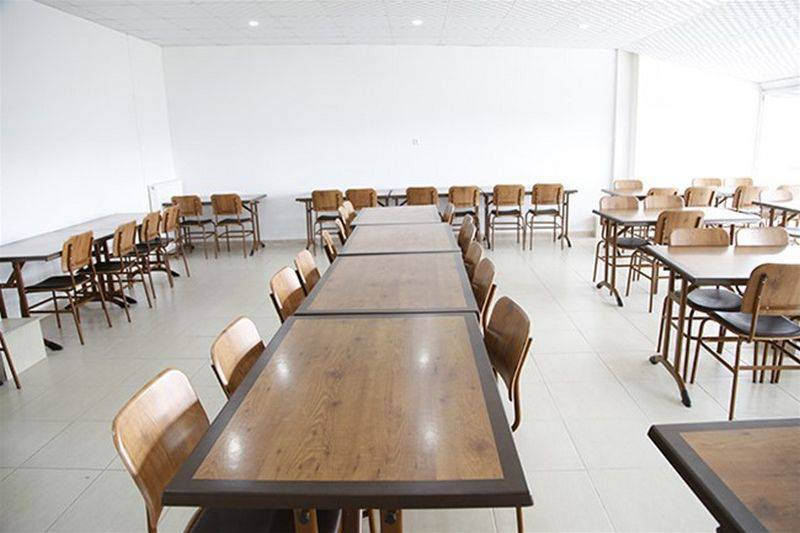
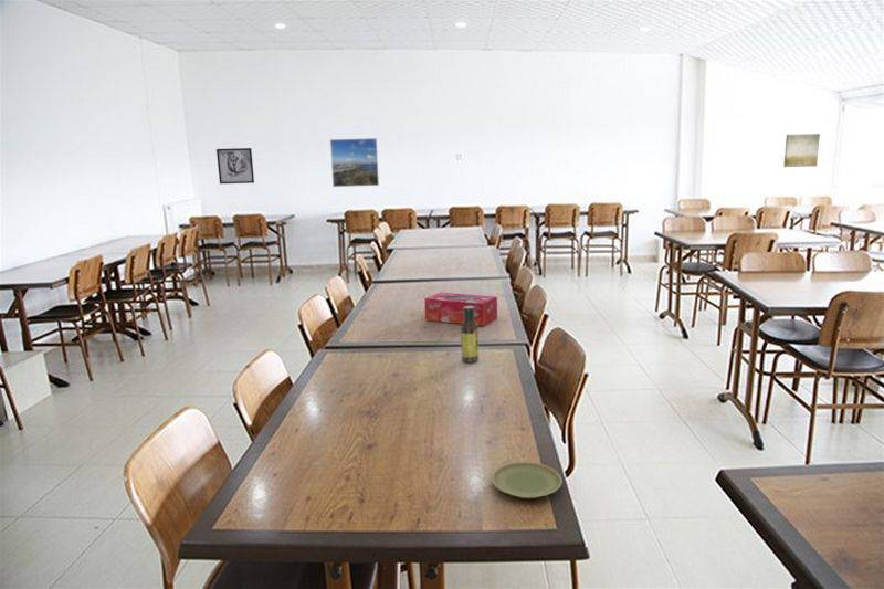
+ wall art [215,147,255,185]
+ sauce bottle [460,306,480,364]
+ tissue box [423,292,498,327]
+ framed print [329,137,380,188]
+ plate [491,461,564,499]
+ wall art [782,133,821,168]
